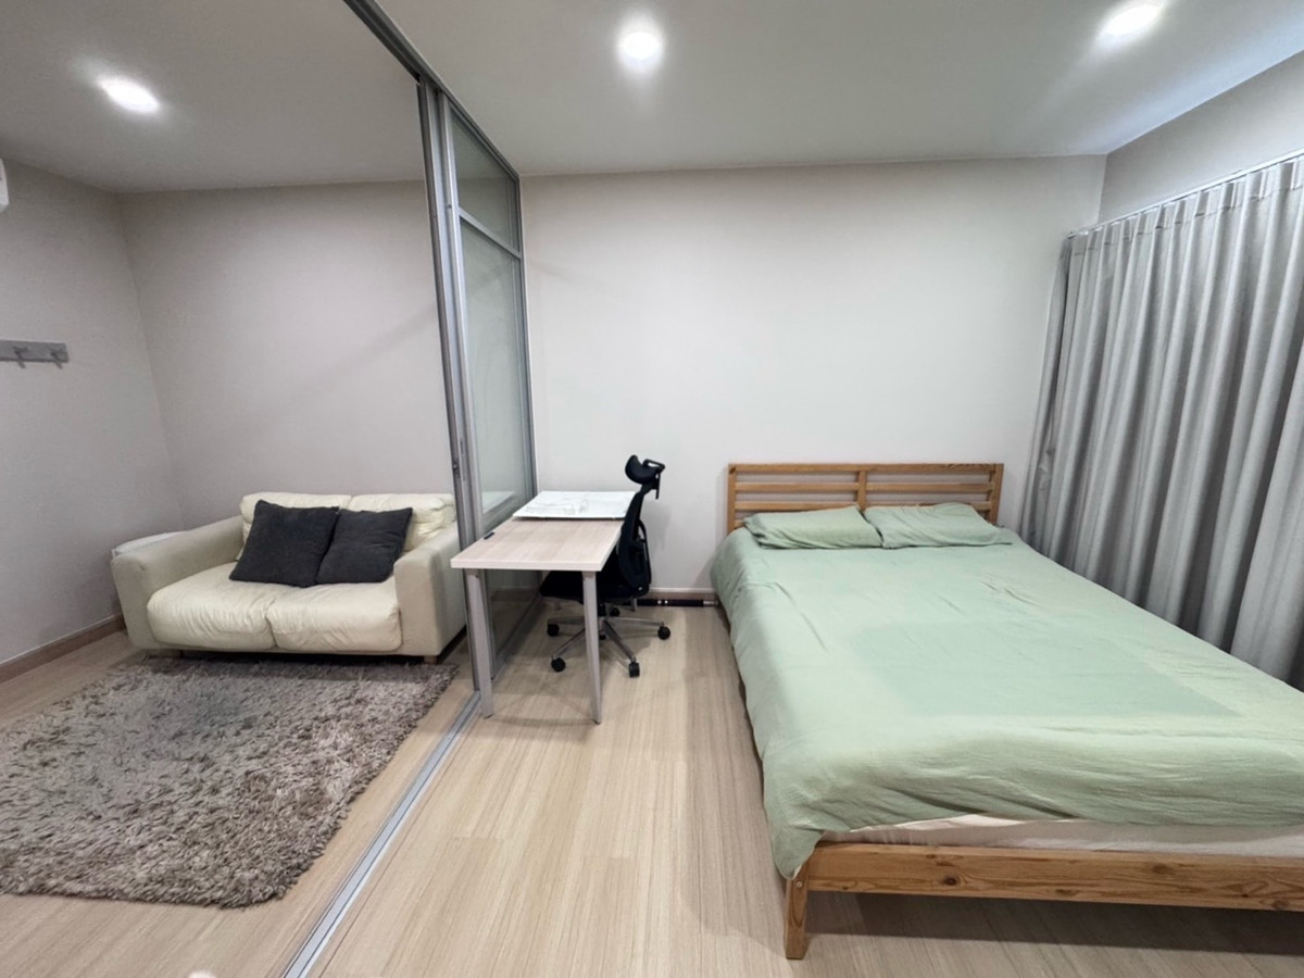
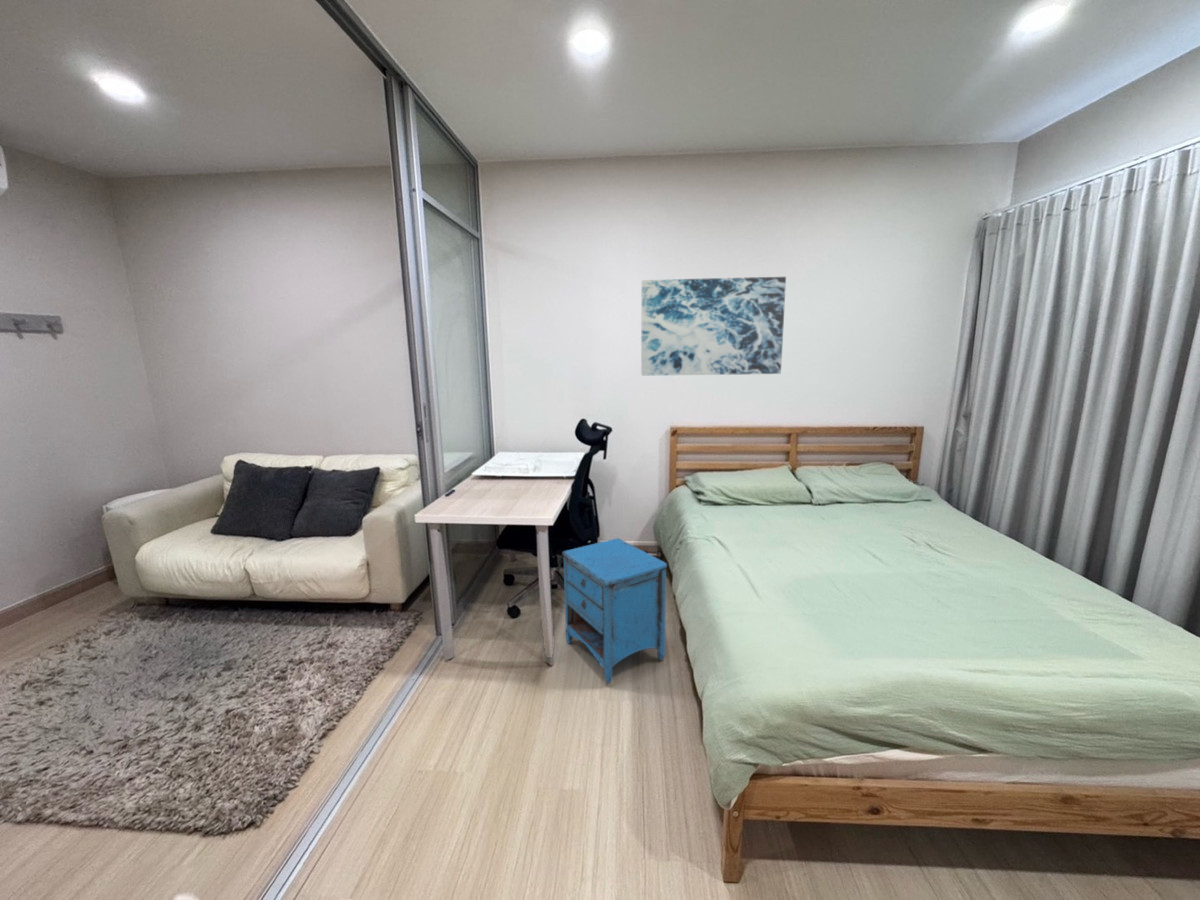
+ nightstand [561,537,668,685]
+ wall art [640,276,787,377]
